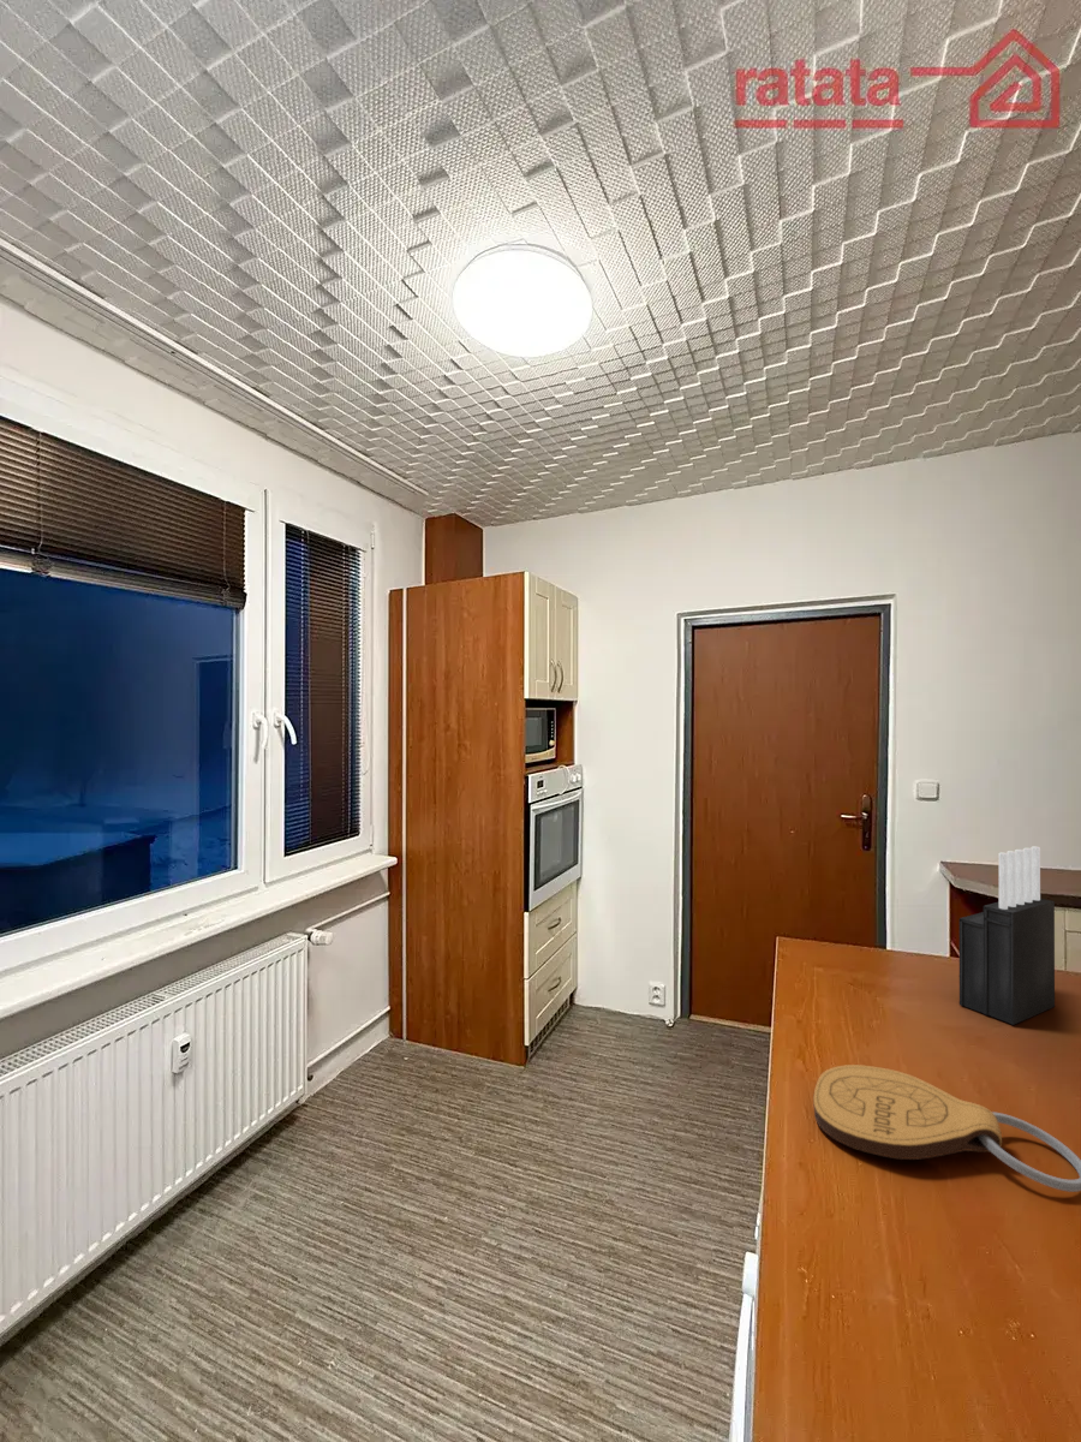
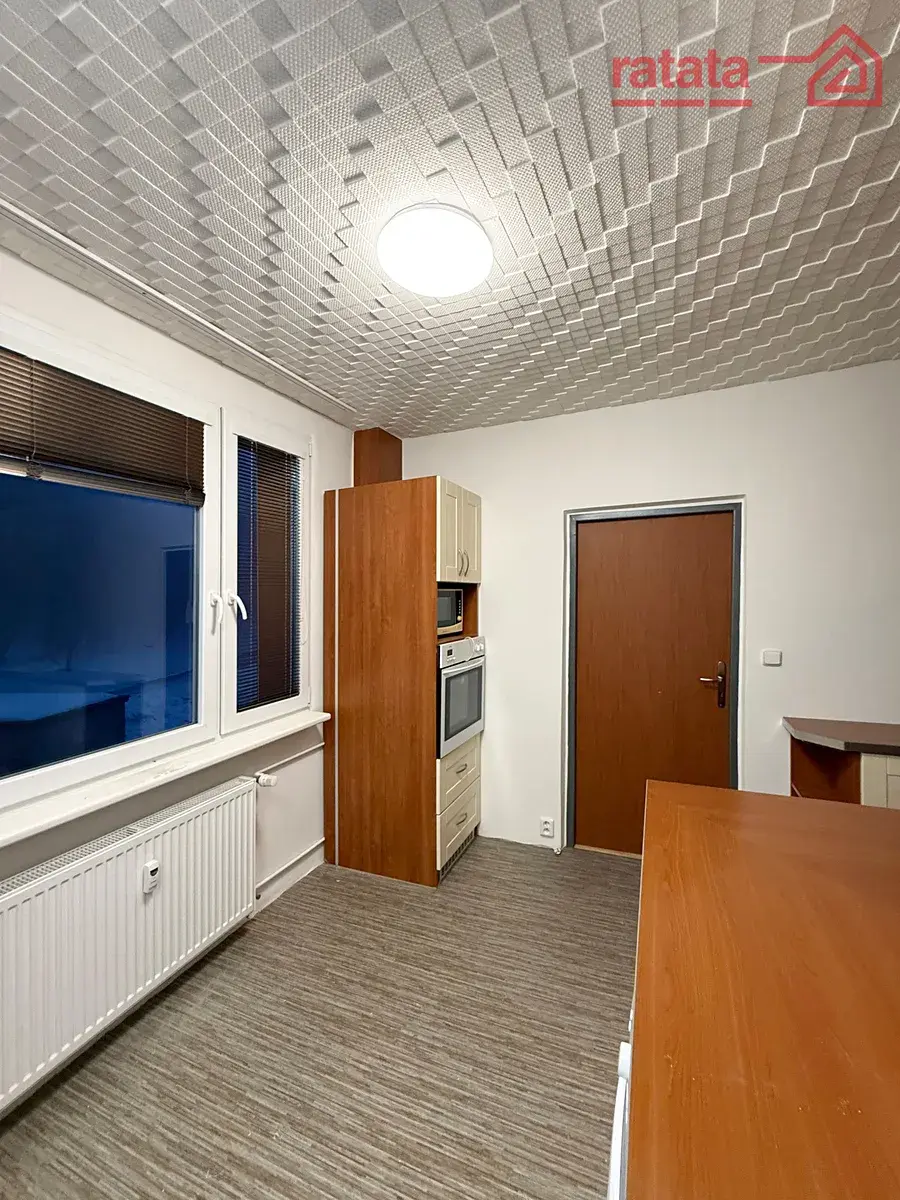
- knife block [958,845,1056,1026]
- key chain [812,1063,1081,1193]
